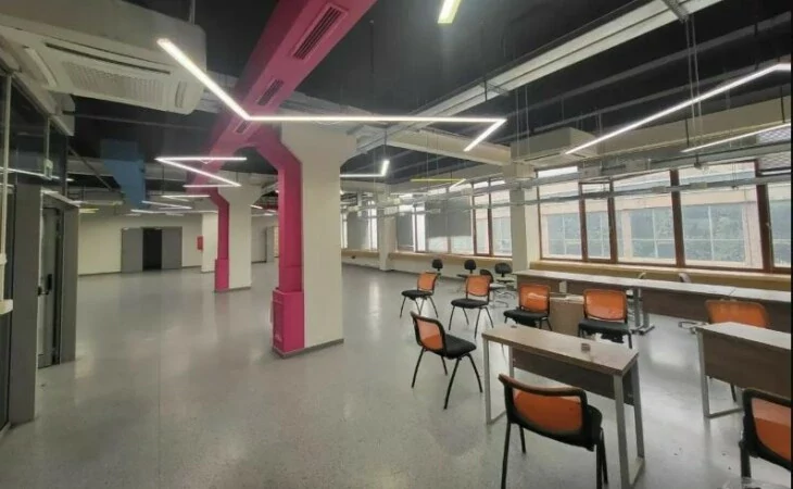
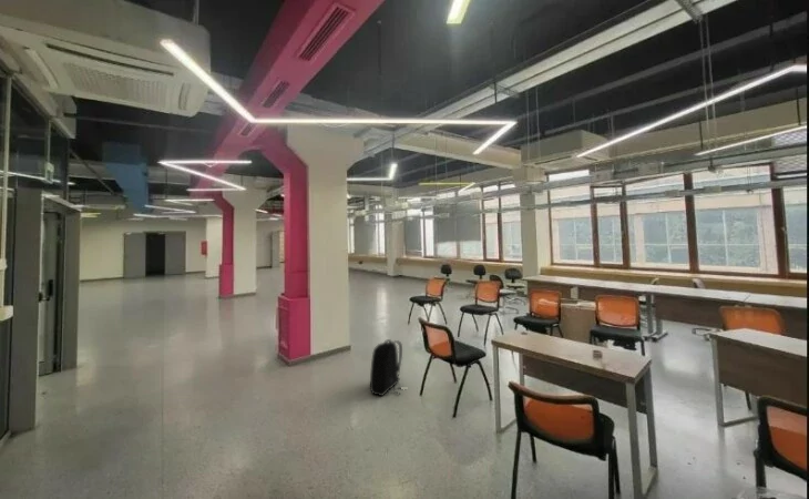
+ backpack [369,338,403,397]
